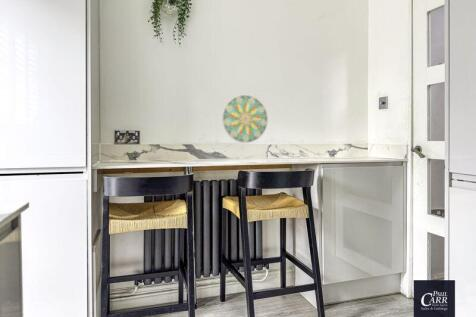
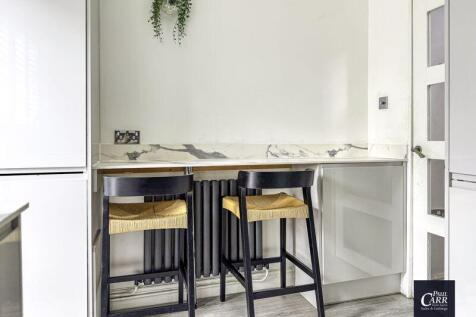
- decorative plate [221,94,269,144]
